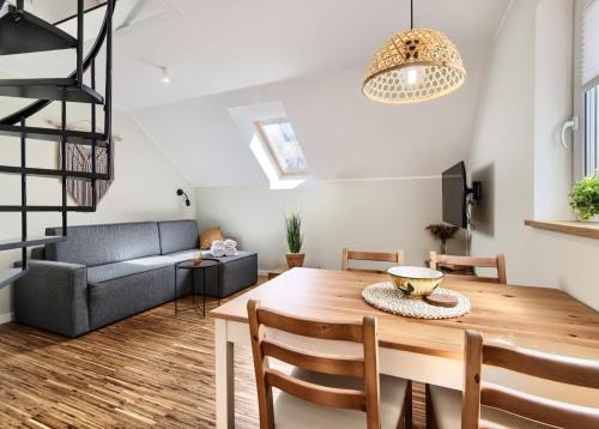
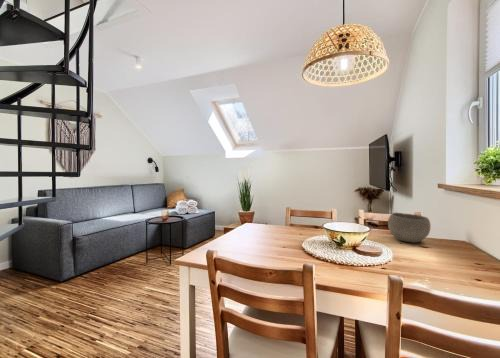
+ bowl [387,212,432,244]
